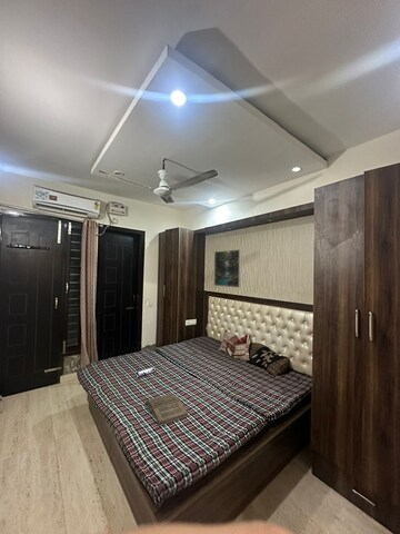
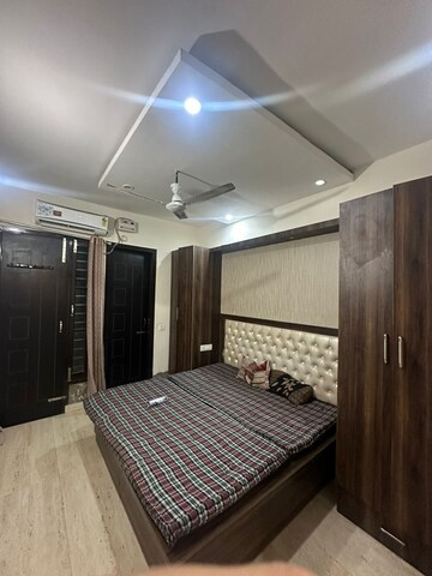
- book [144,393,190,427]
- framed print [213,248,242,289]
